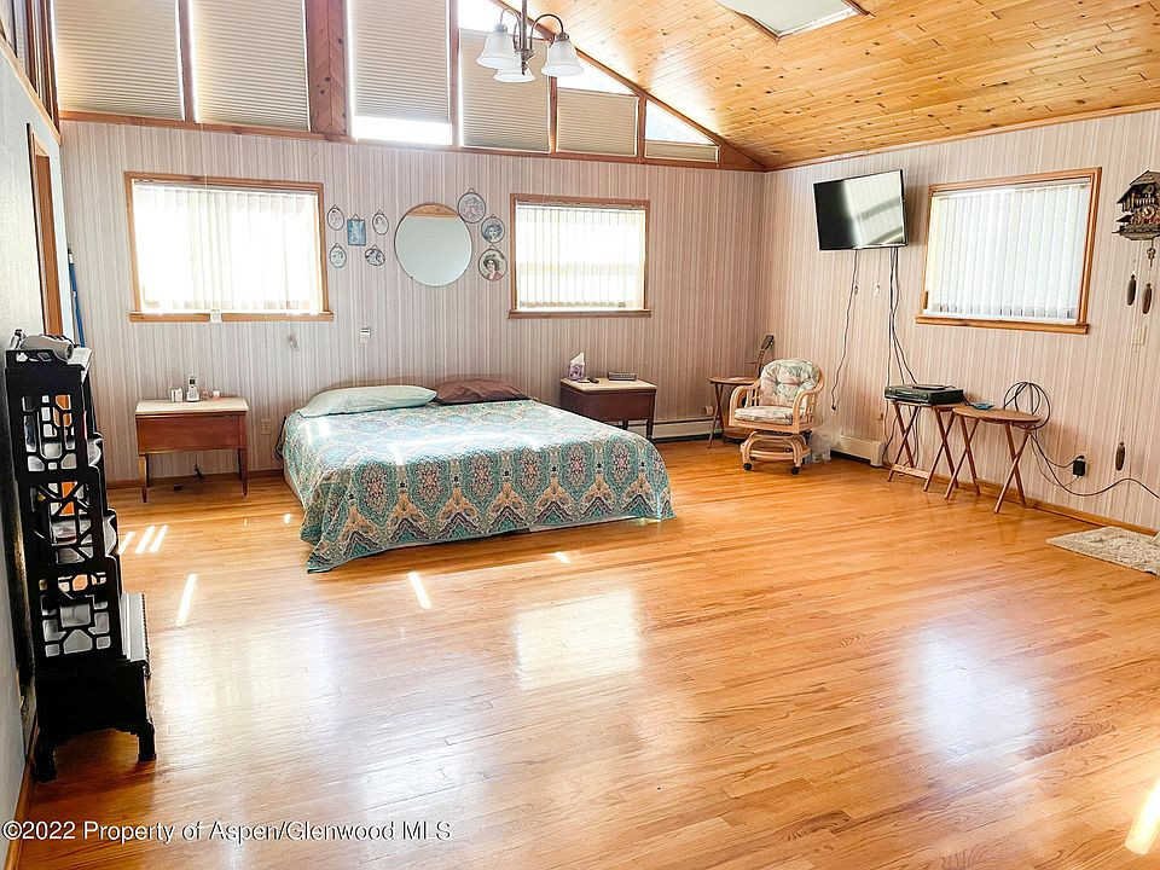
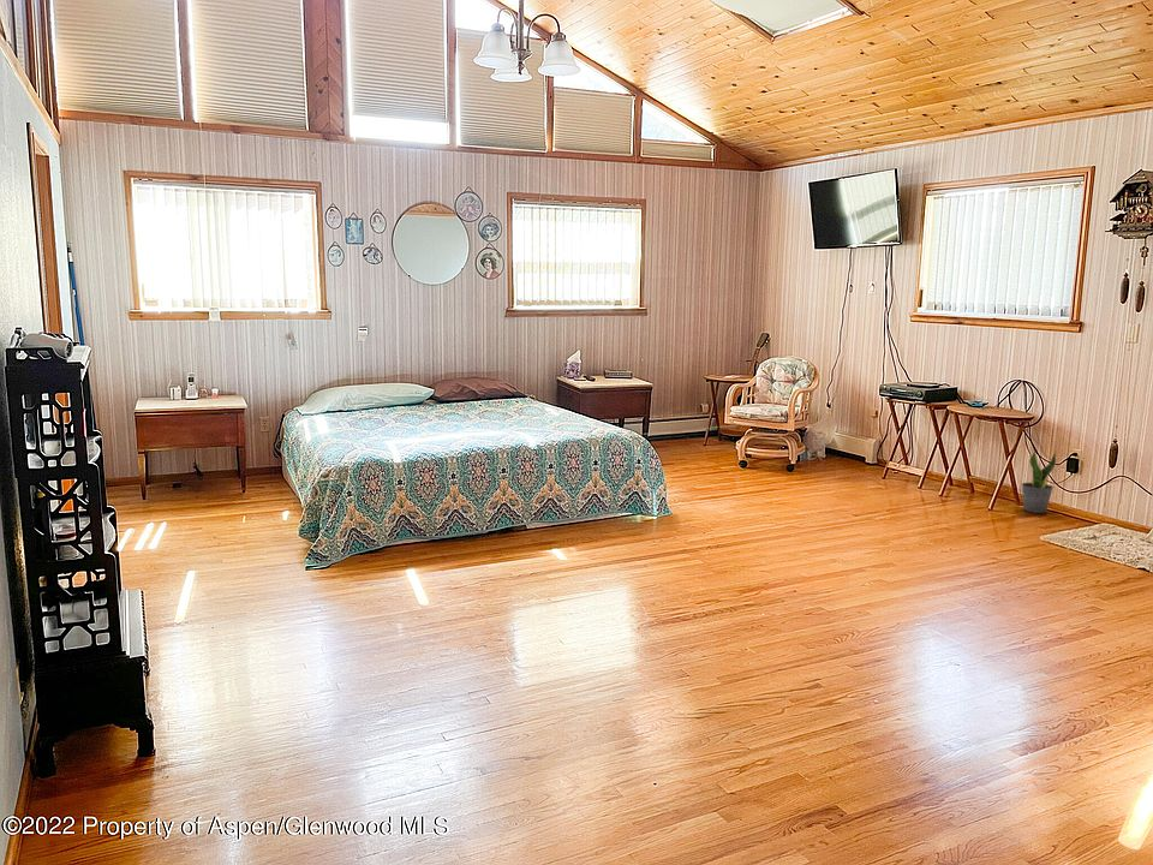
+ potted plant [1021,449,1057,514]
